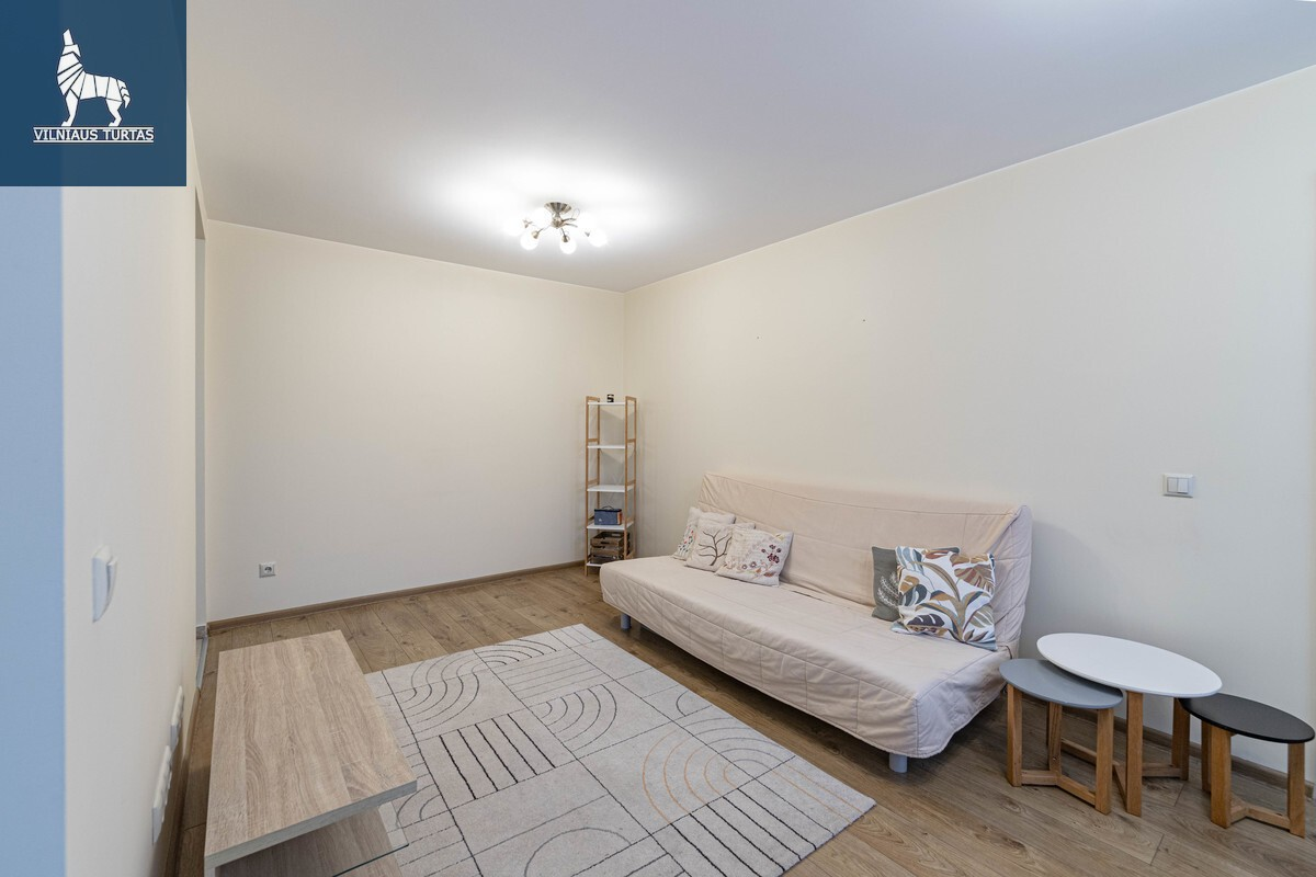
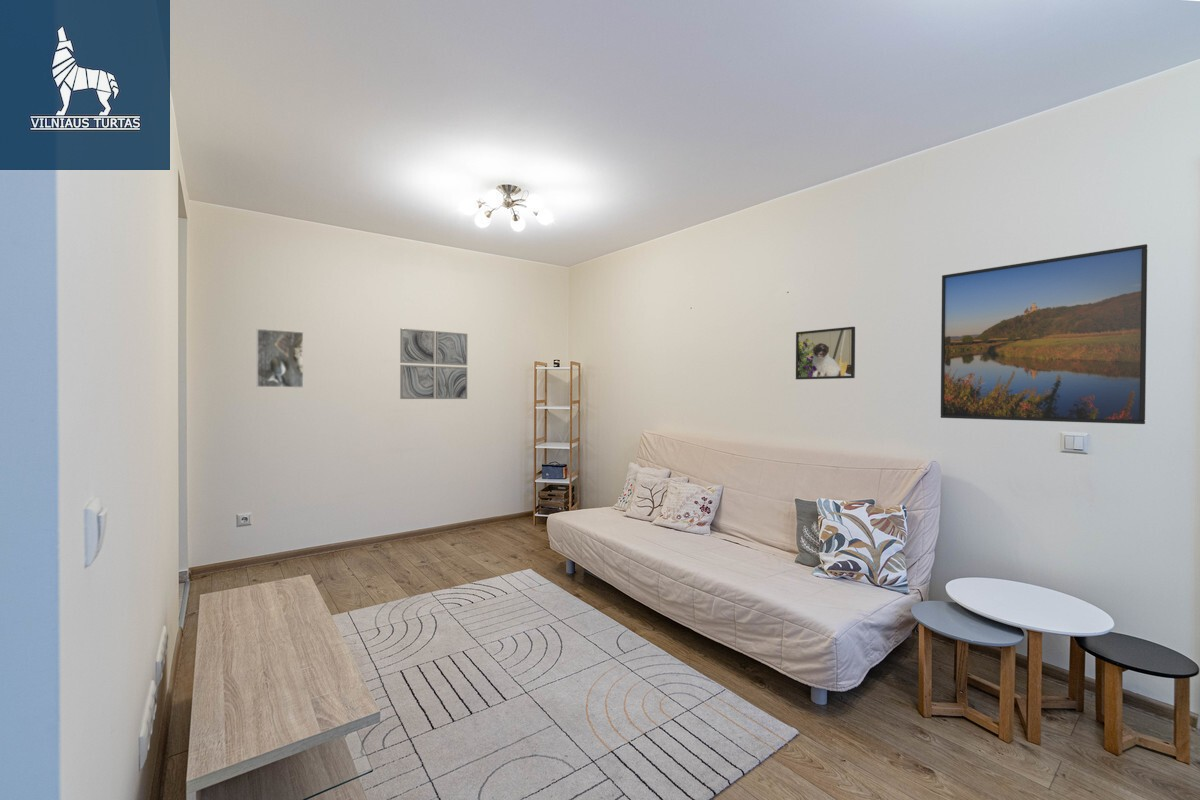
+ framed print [795,326,856,380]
+ wall art [399,327,468,400]
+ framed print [256,328,304,389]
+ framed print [940,243,1148,425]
